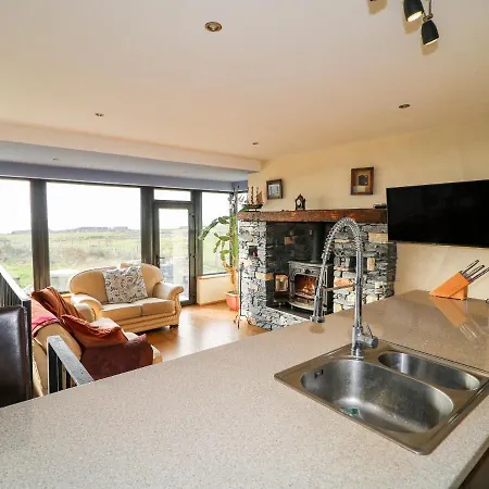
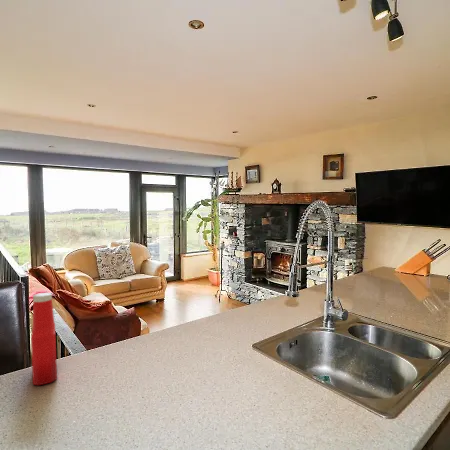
+ soap bottle [30,292,58,386]
